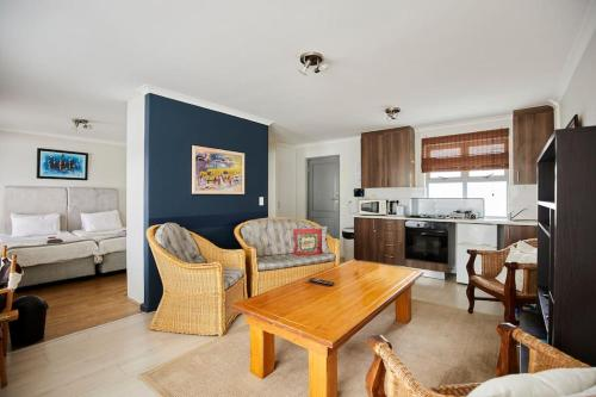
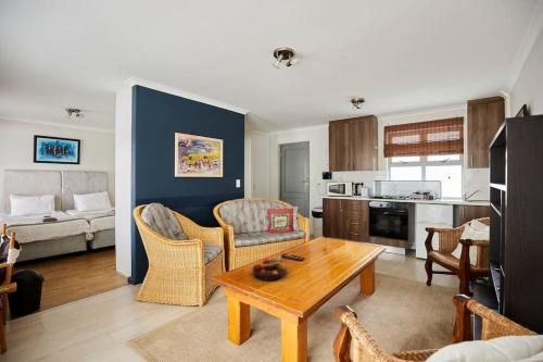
+ fruit bowl [251,254,289,282]
